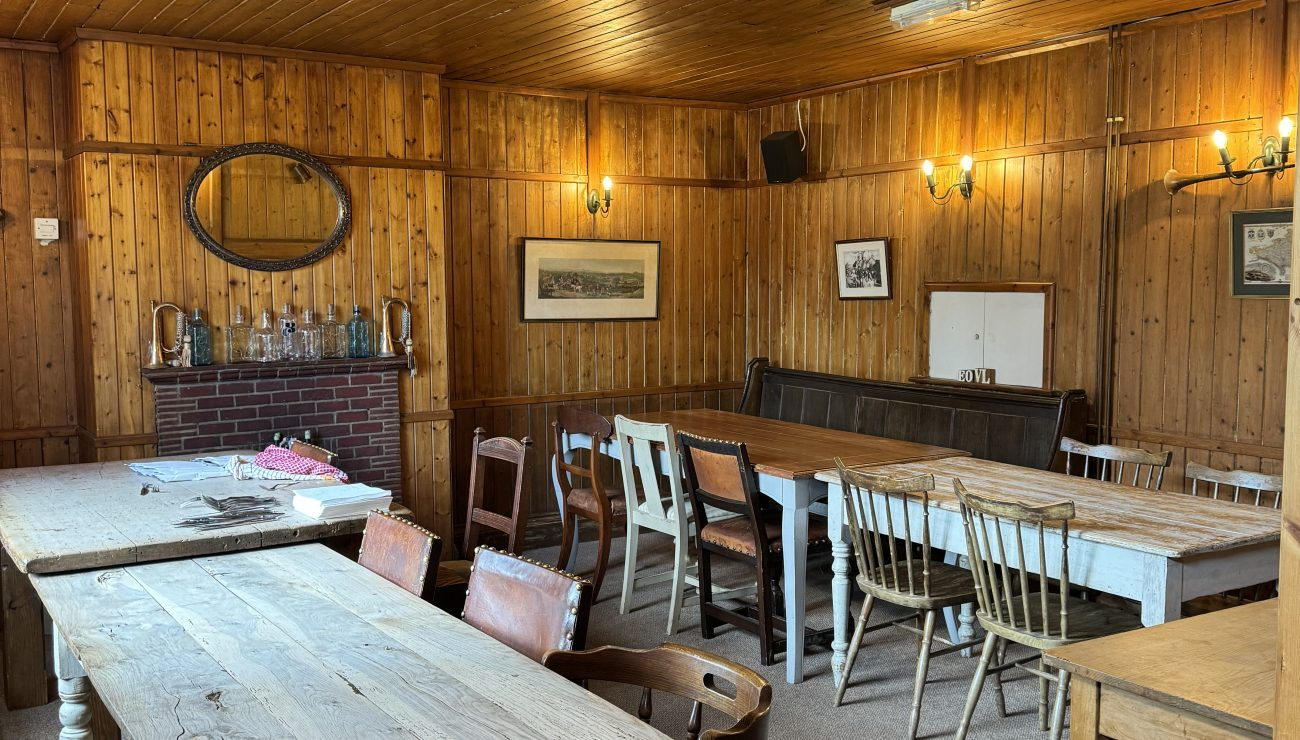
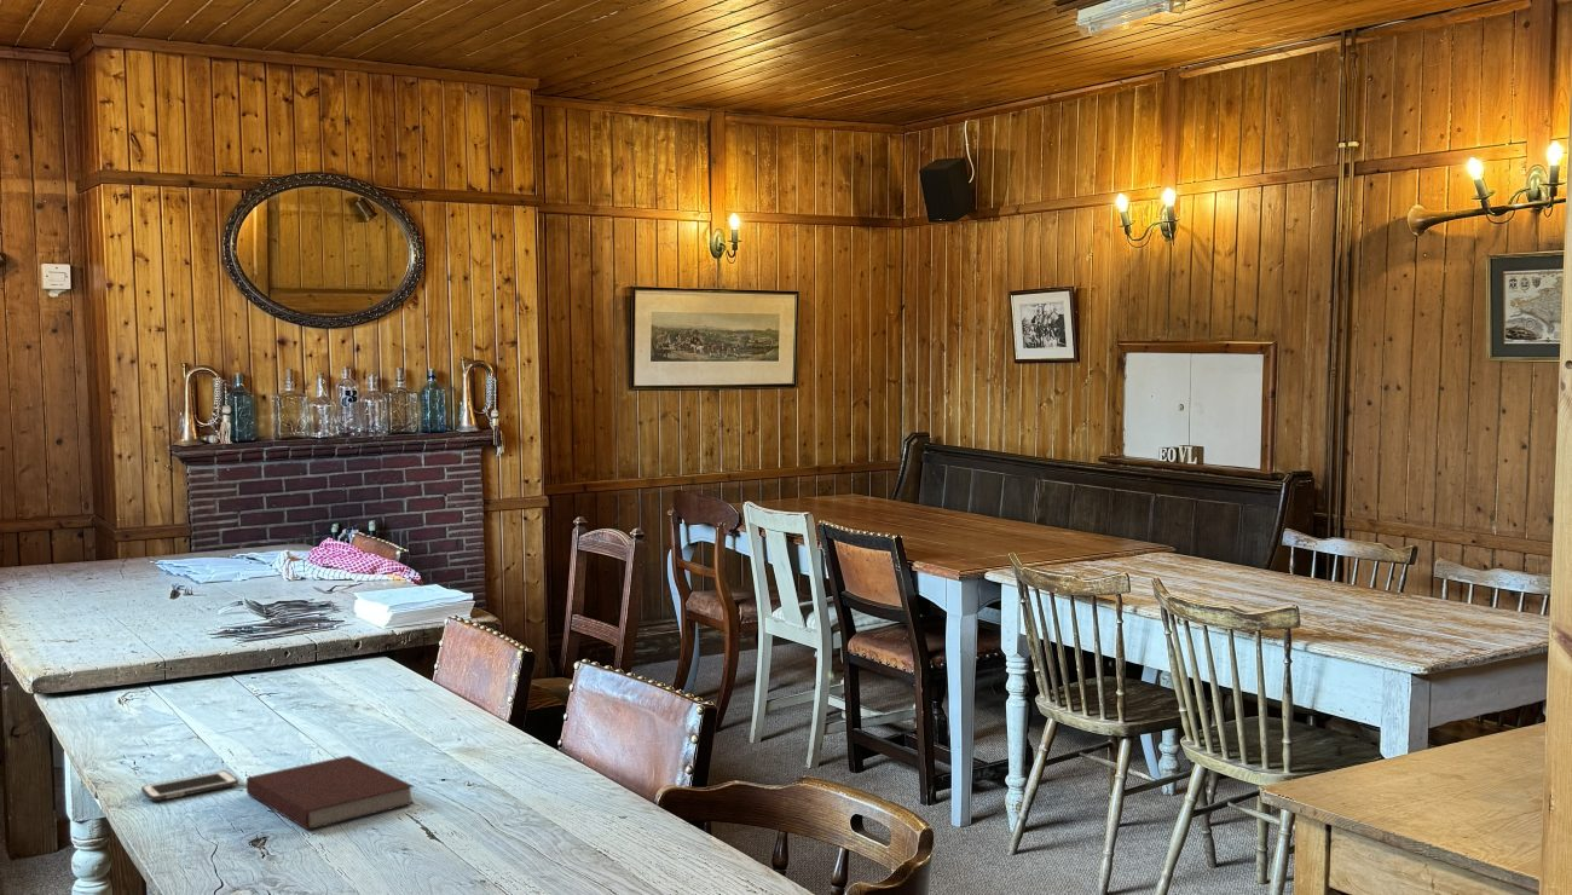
+ cell phone [140,770,239,802]
+ notebook [244,755,416,831]
